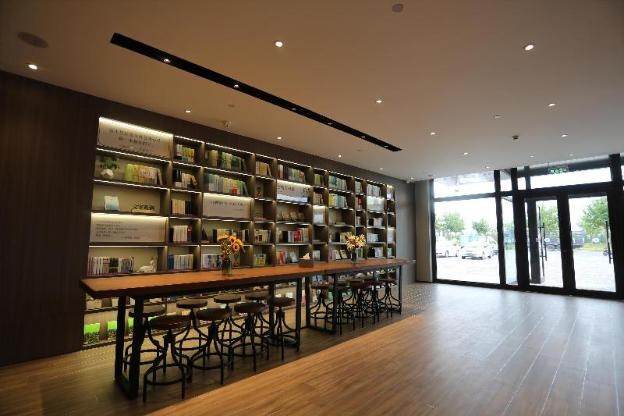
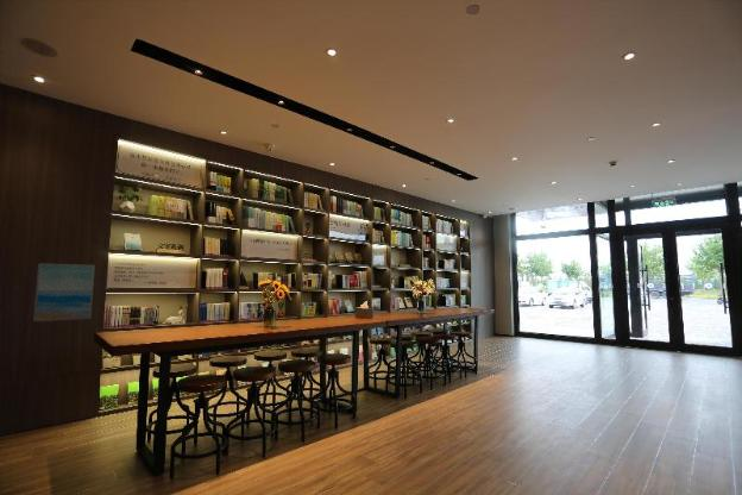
+ wall art [32,263,96,322]
